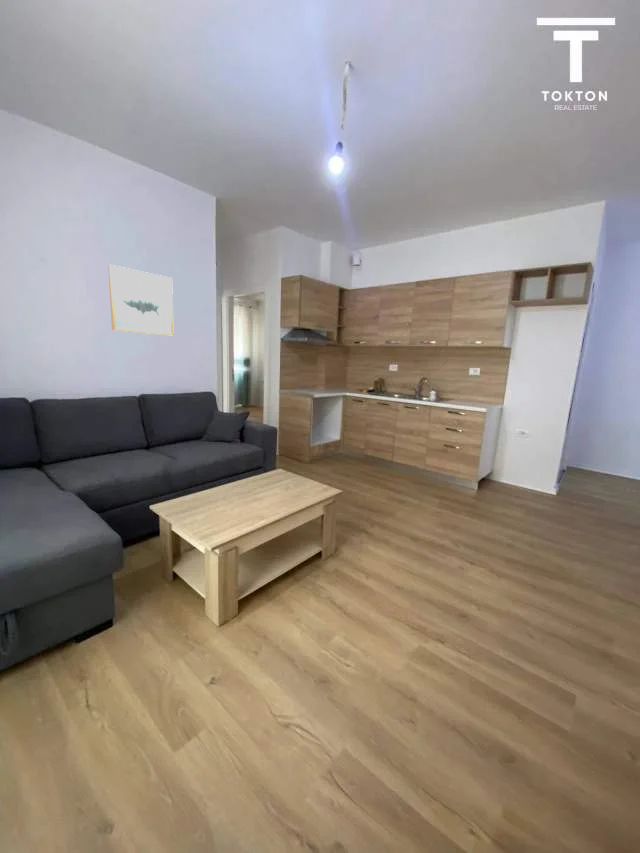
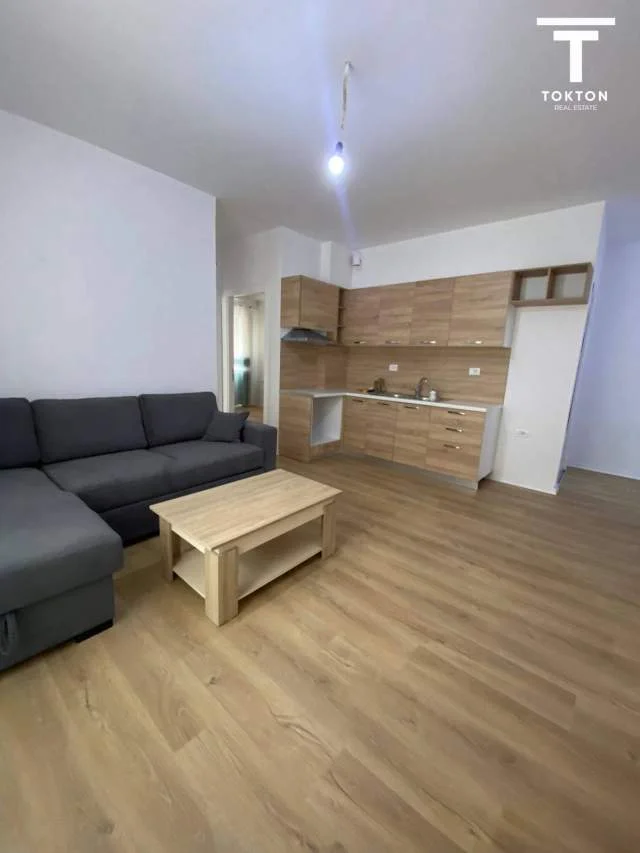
- wall art [107,264,175,336]
